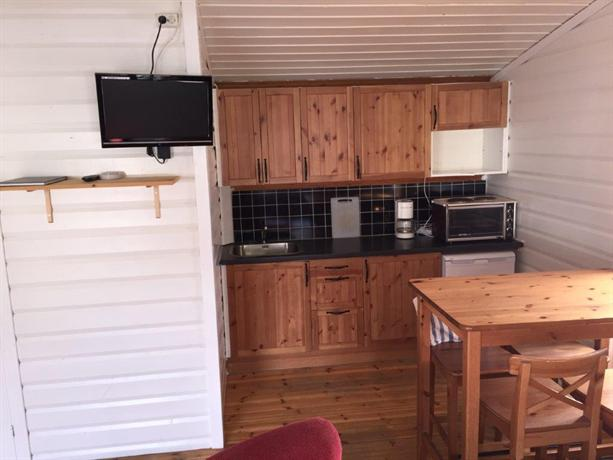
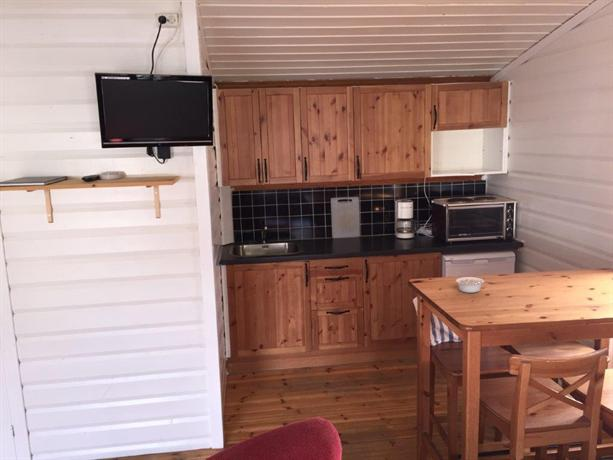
+ legume [455,276,490,294]
